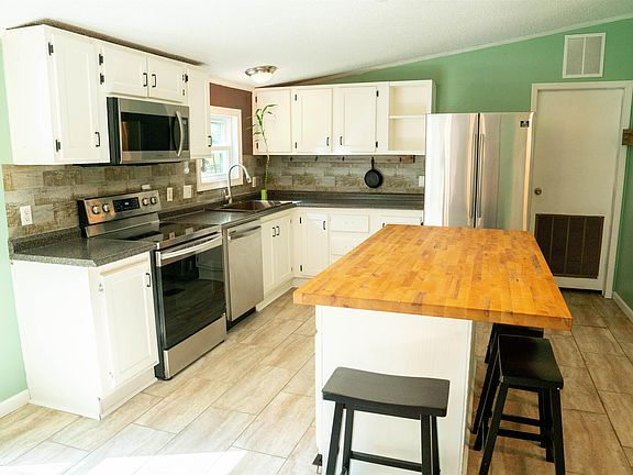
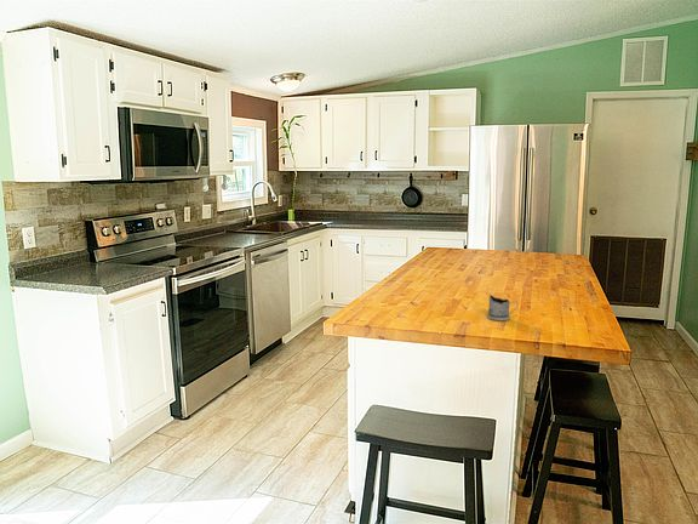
+ tea glass holder [486,294,520,321]
